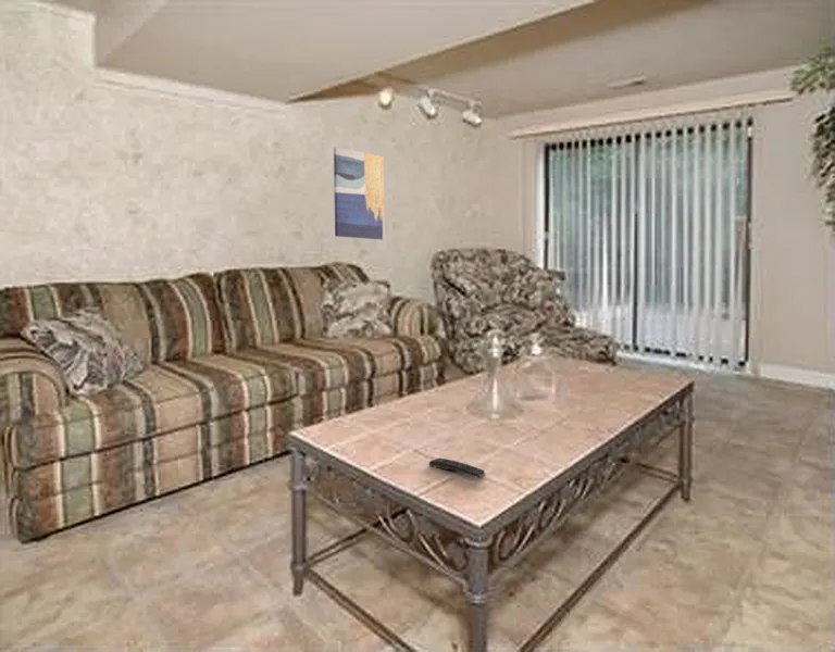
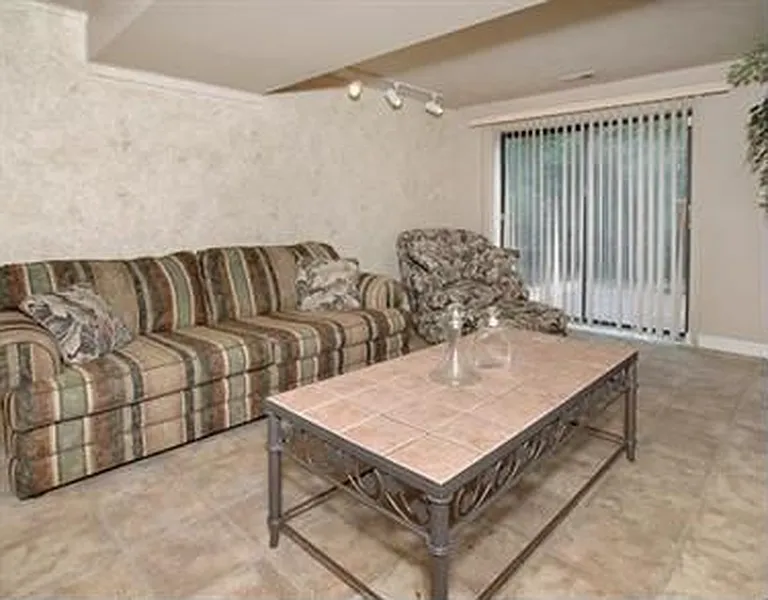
- remote control [428,456,486,479]
- wall art [333,147,385,240]
